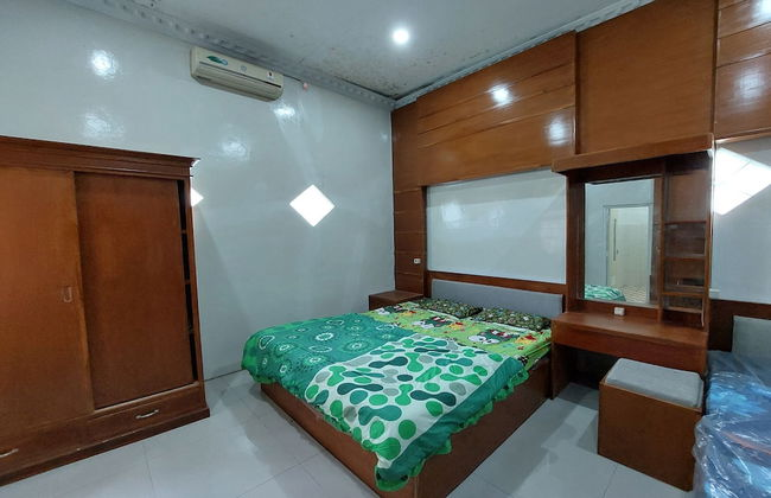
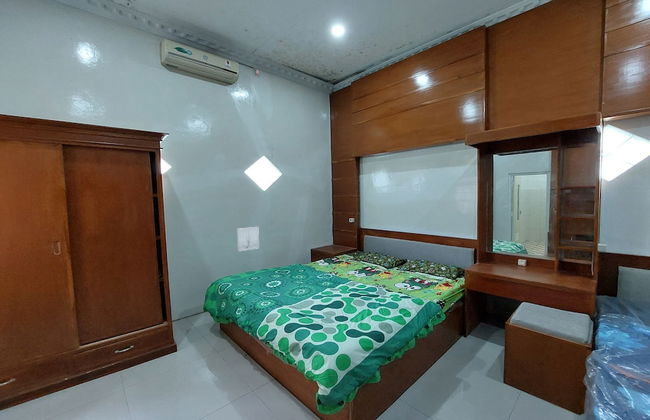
+ wall art [236,226,260,252]
